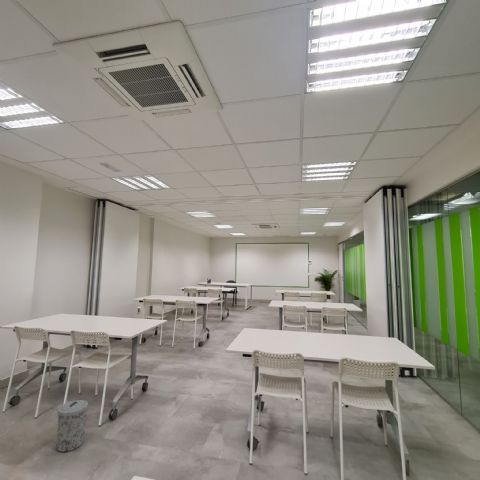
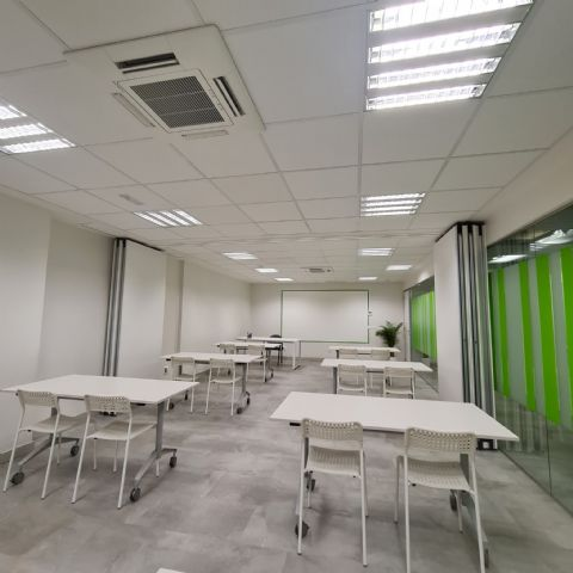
- trash can [56,399,89,453]
